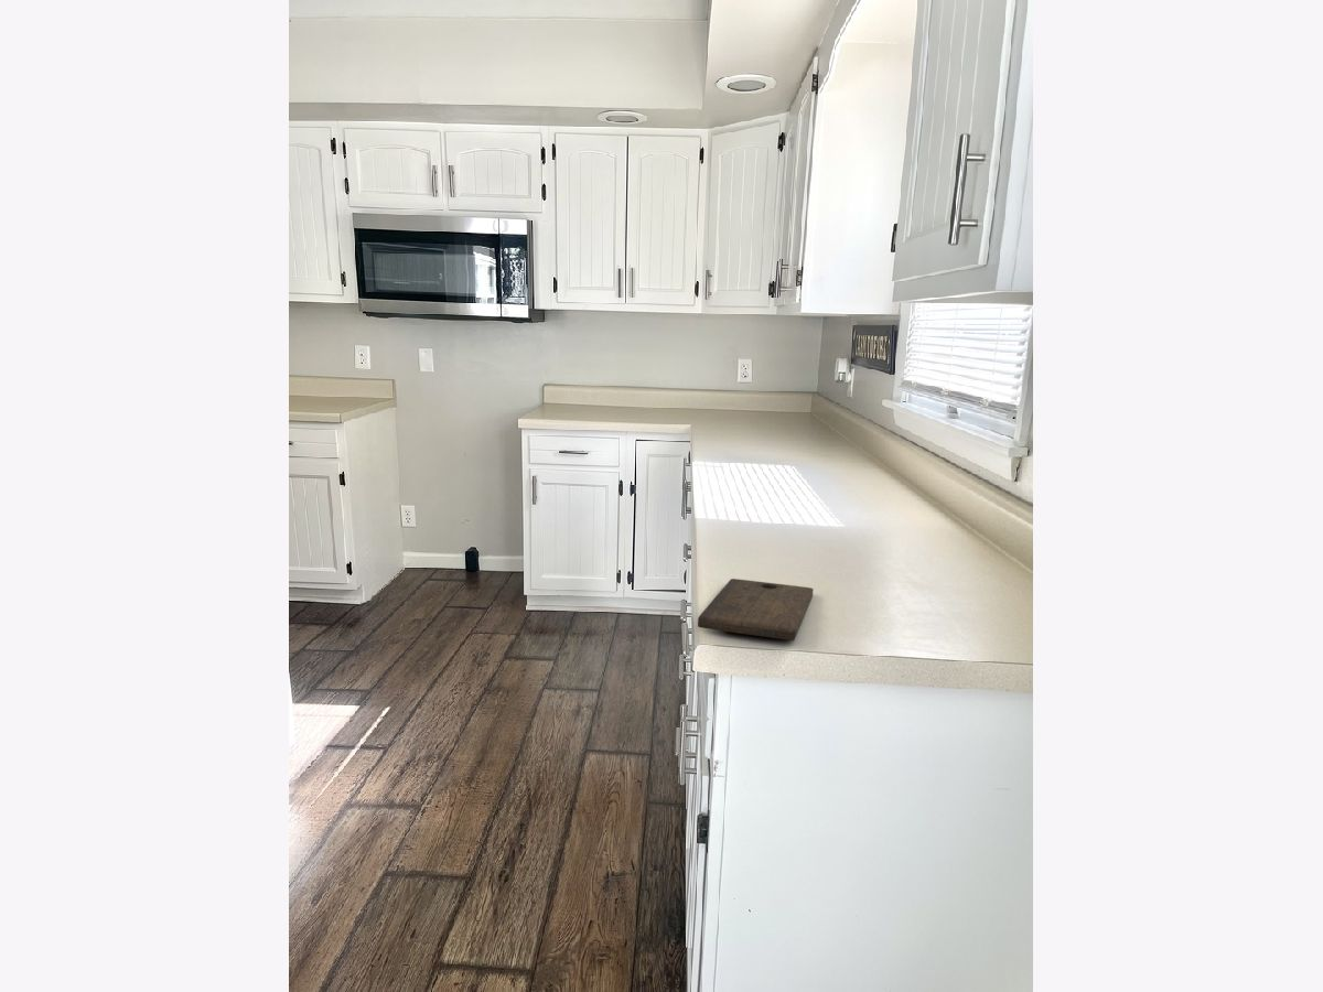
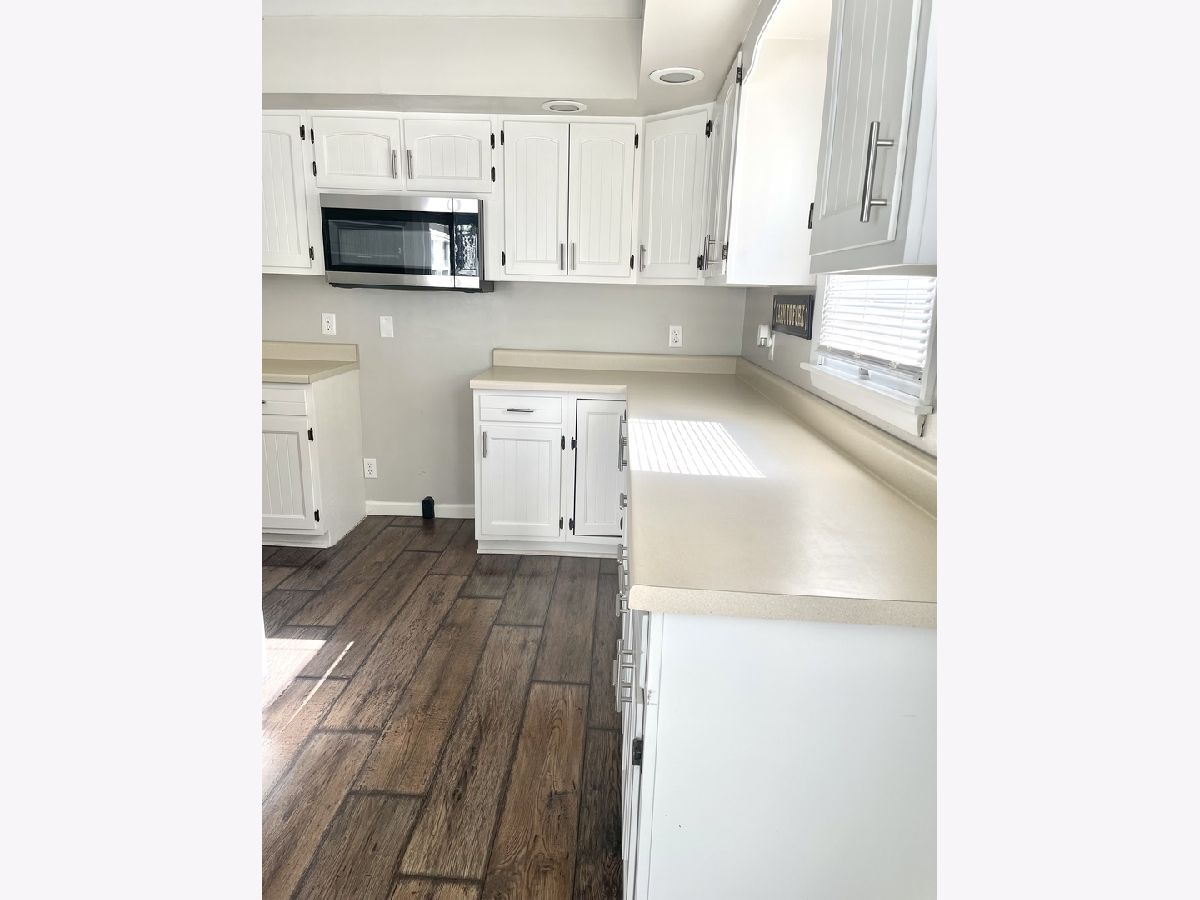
- cutting board [697,578,814,641]
